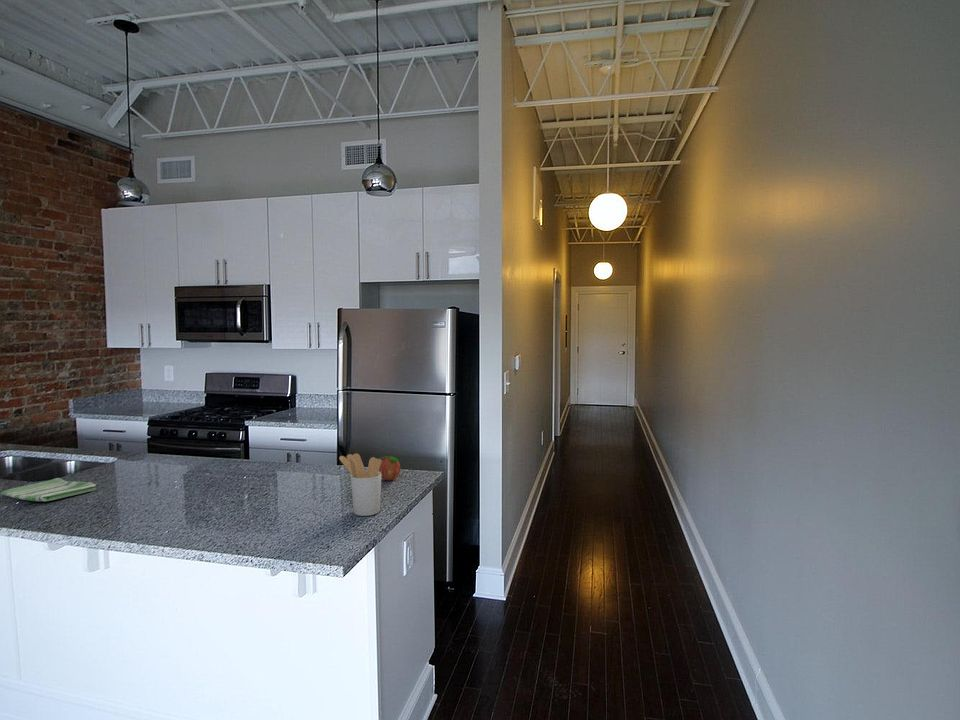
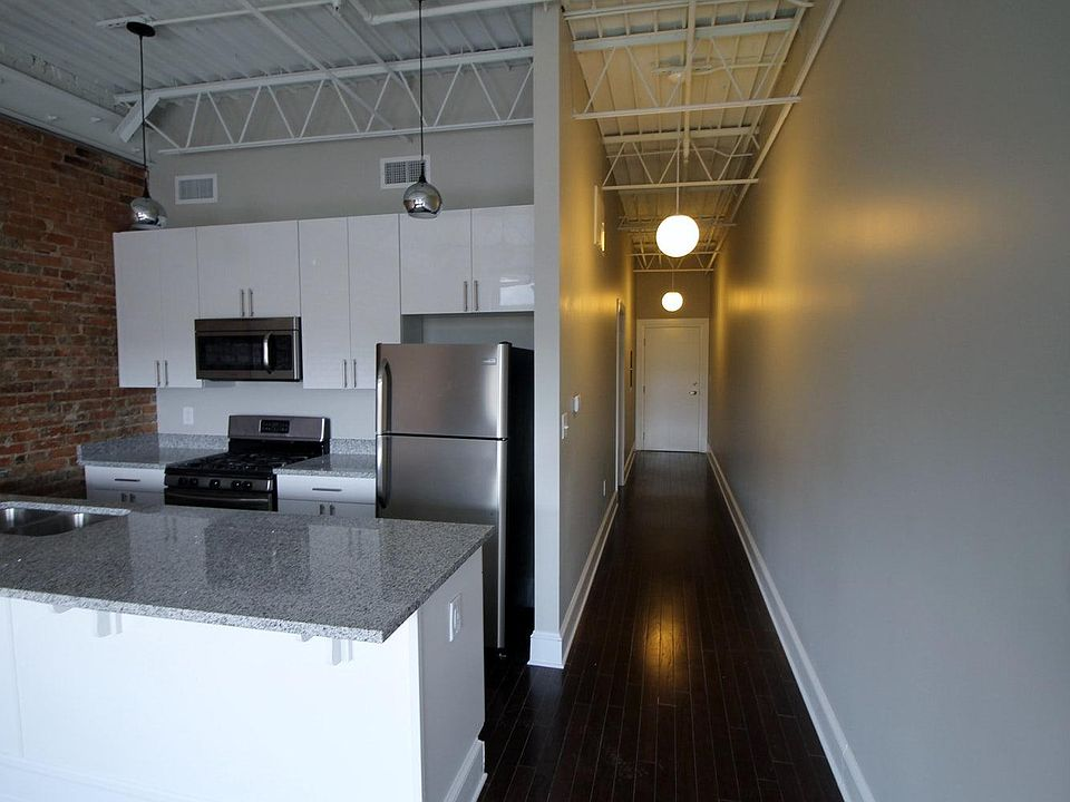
- dish towel [0,477,97,502]
- fruit [378,453,401,481]
- utensil holder [338,452,382,517]
